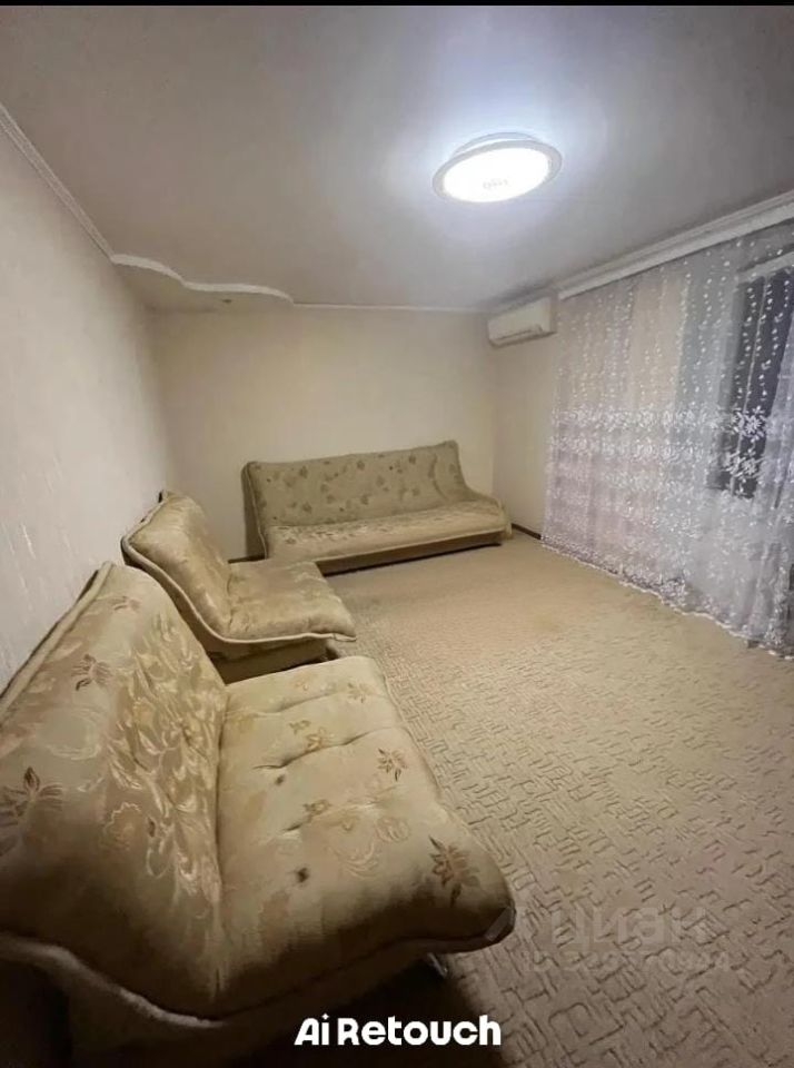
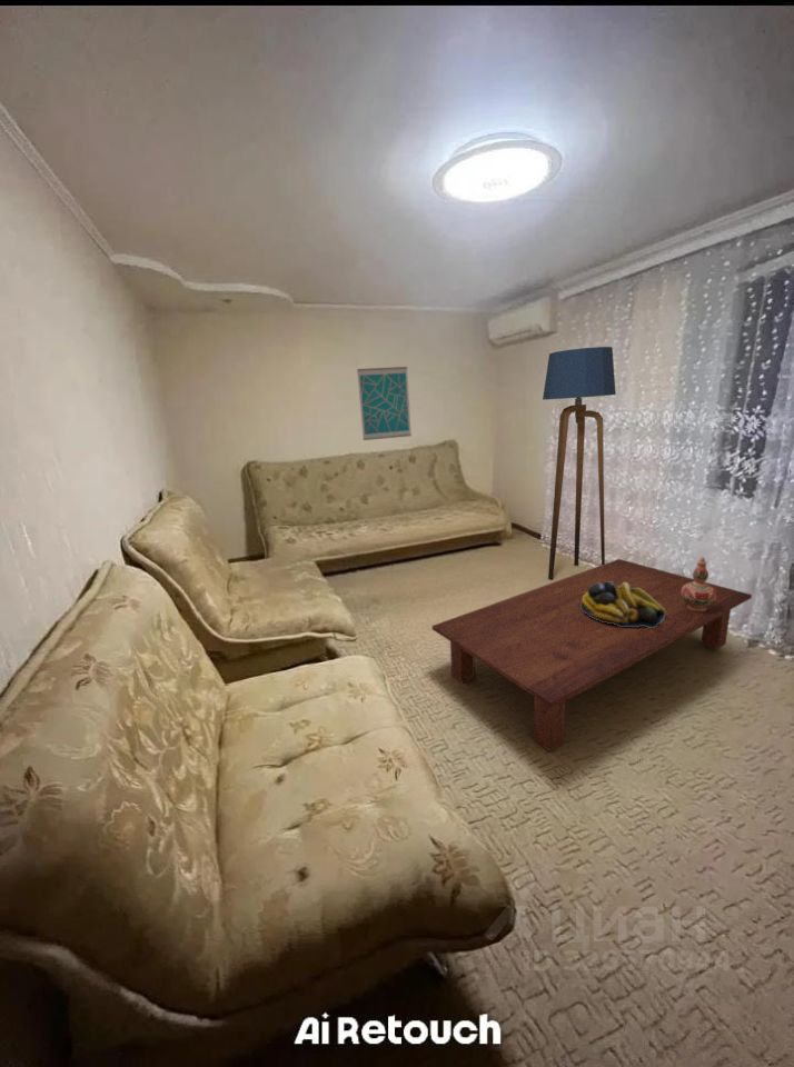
+ fruit bowl [580,581,666,628]
+ floor lamp [542,346,617,581]
+ wall art [356,366,413,441]
+ coffee table [431,558,753,752]
+ decorative vase [681,556,716,611]
